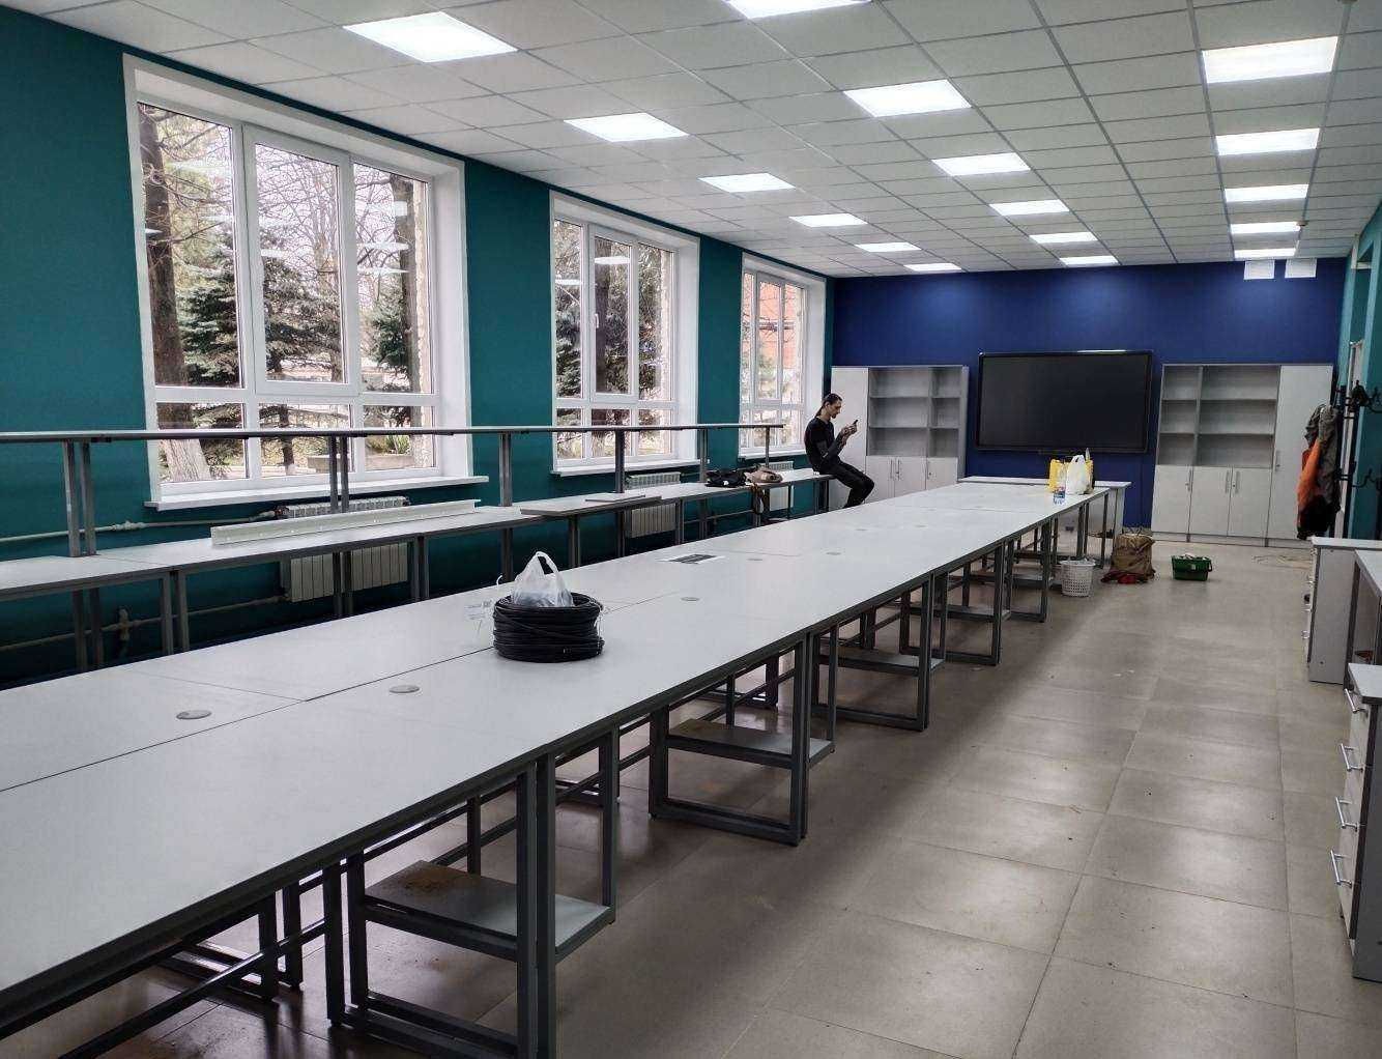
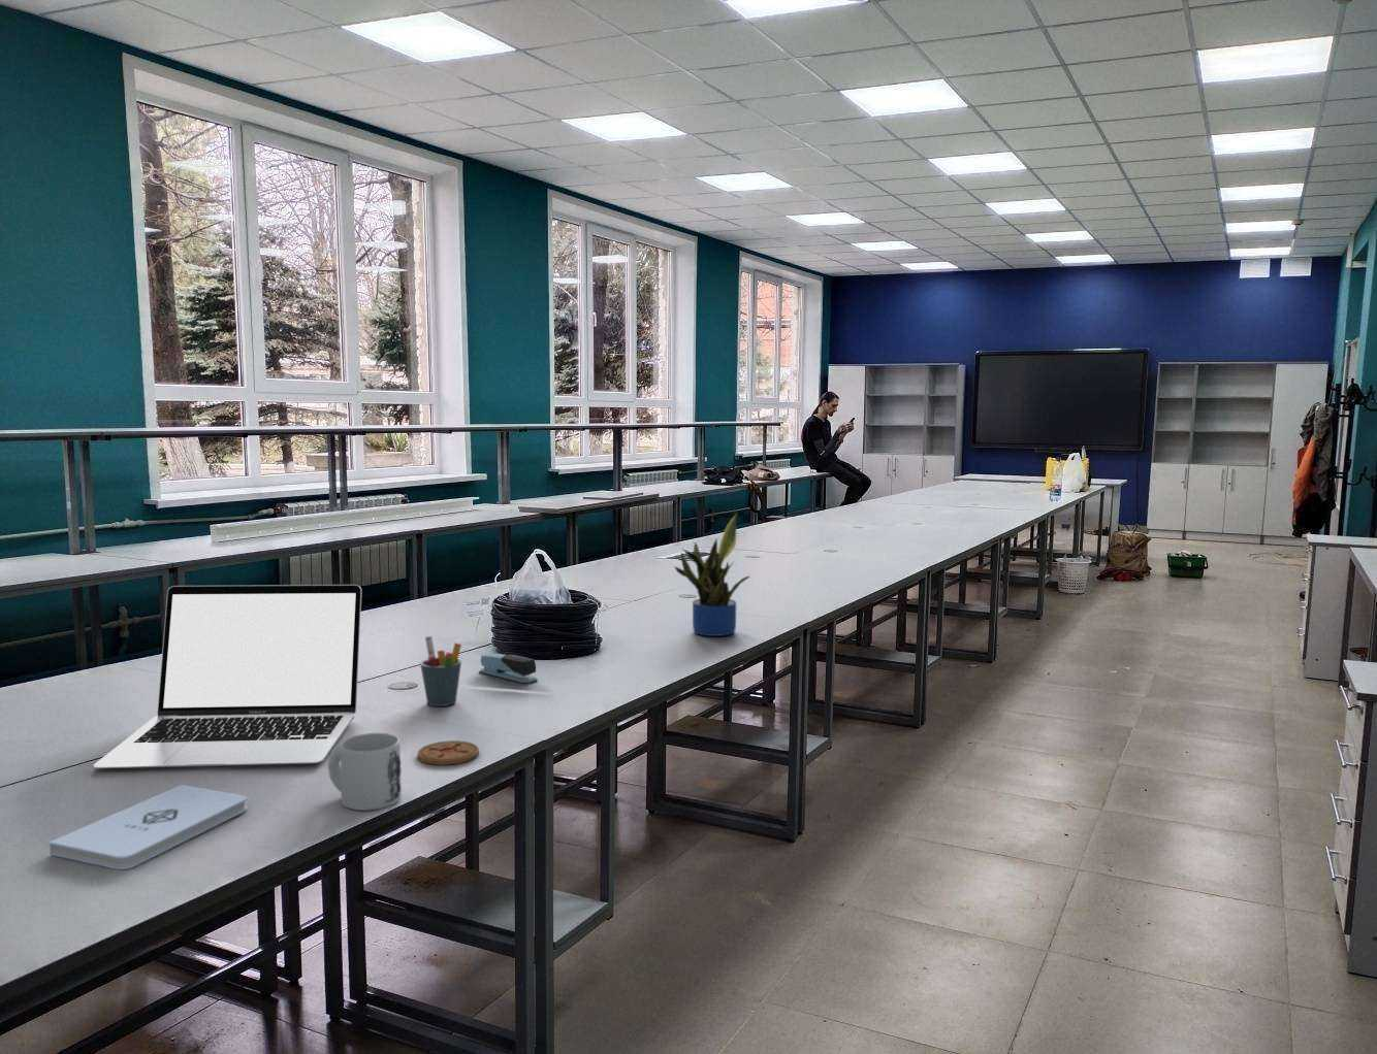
+ coaster [417,740,480,766]
+ mug [327,732,402,812]
+ notepad [49,784,248,870]
+ pen holder [419,636,462,707]
+ laptop [92,583,362,769]
+ stapler [477,653,537,685]
+ potted plant [674,512,751,638]
